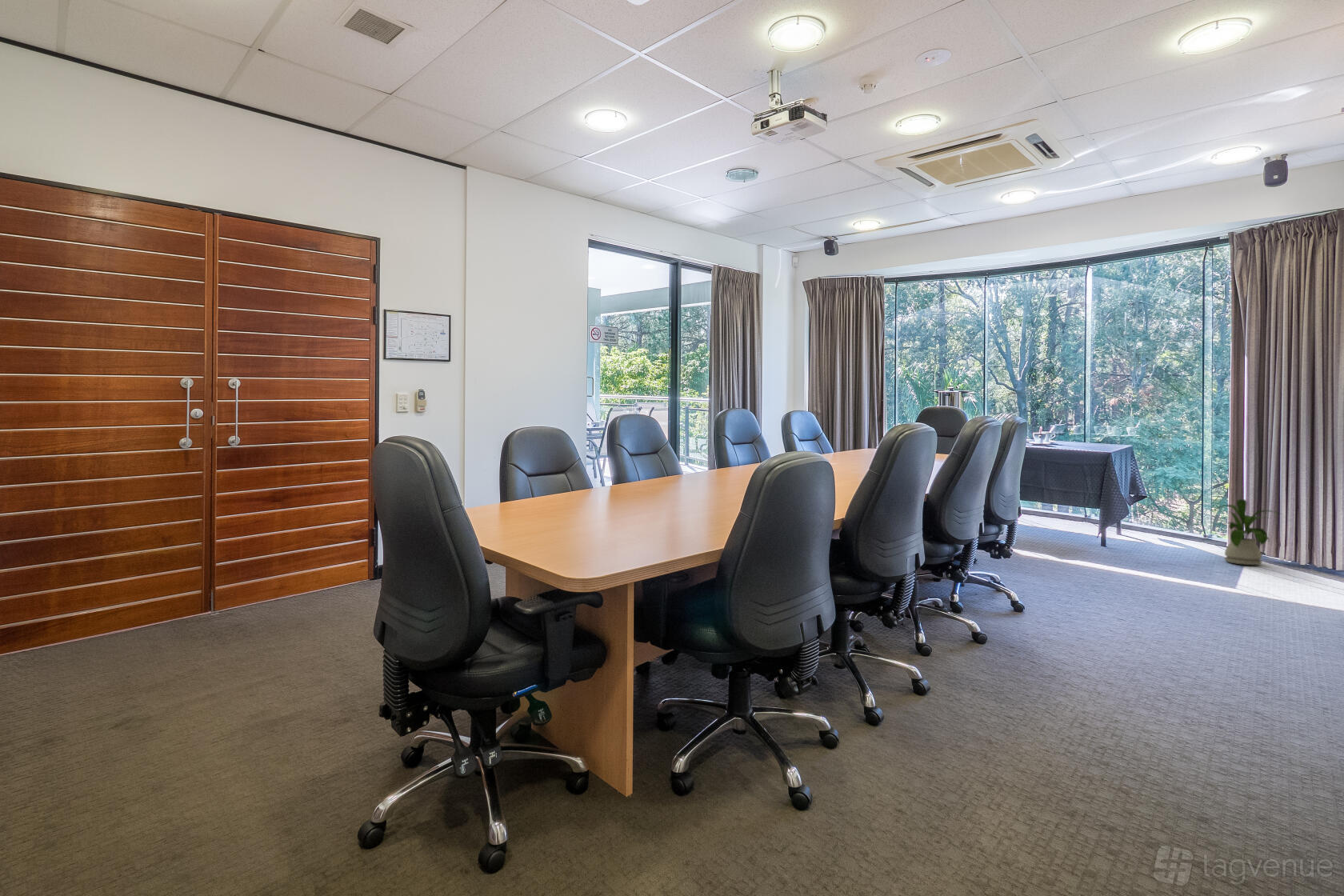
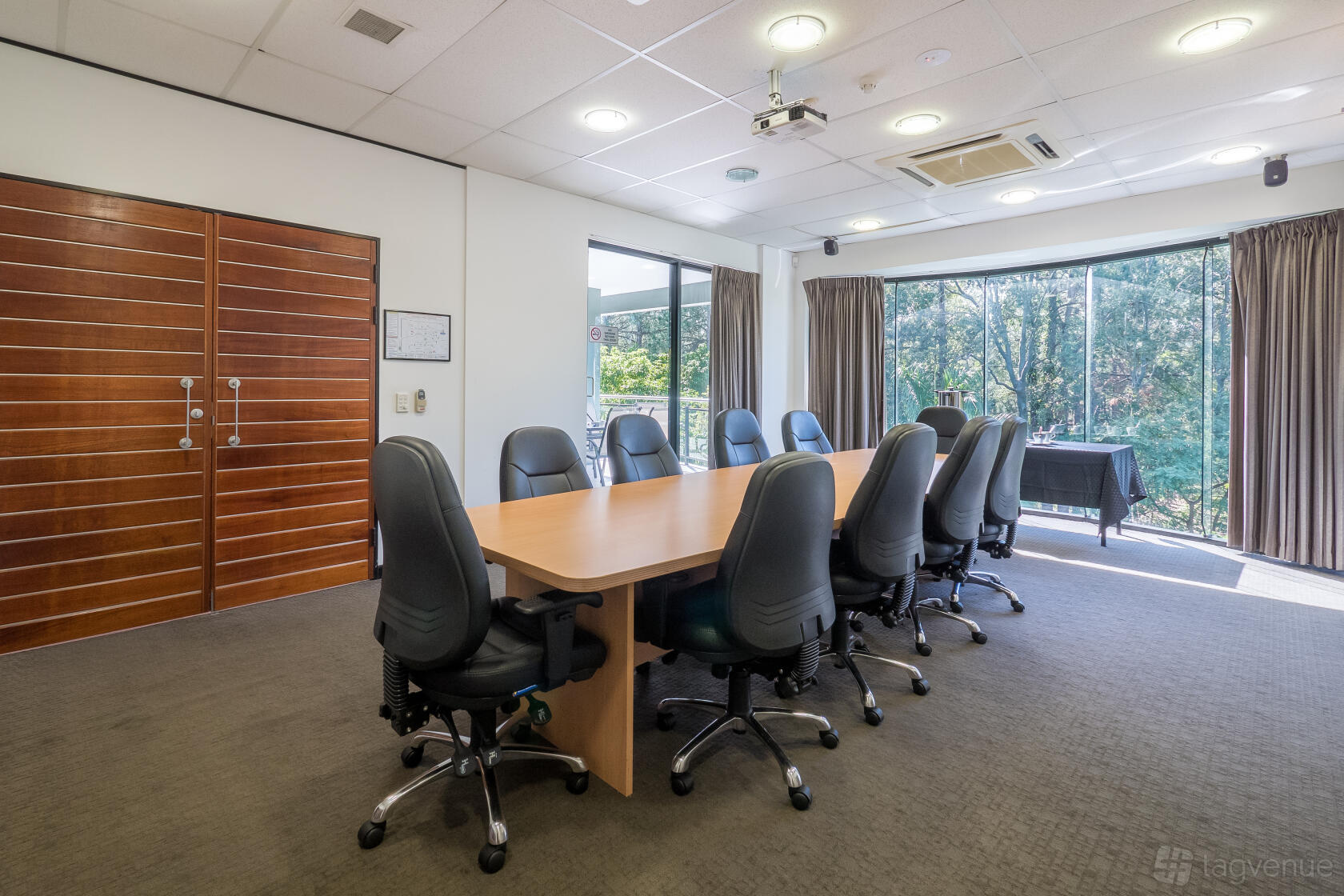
- house plant [1214,498,1282,566]
